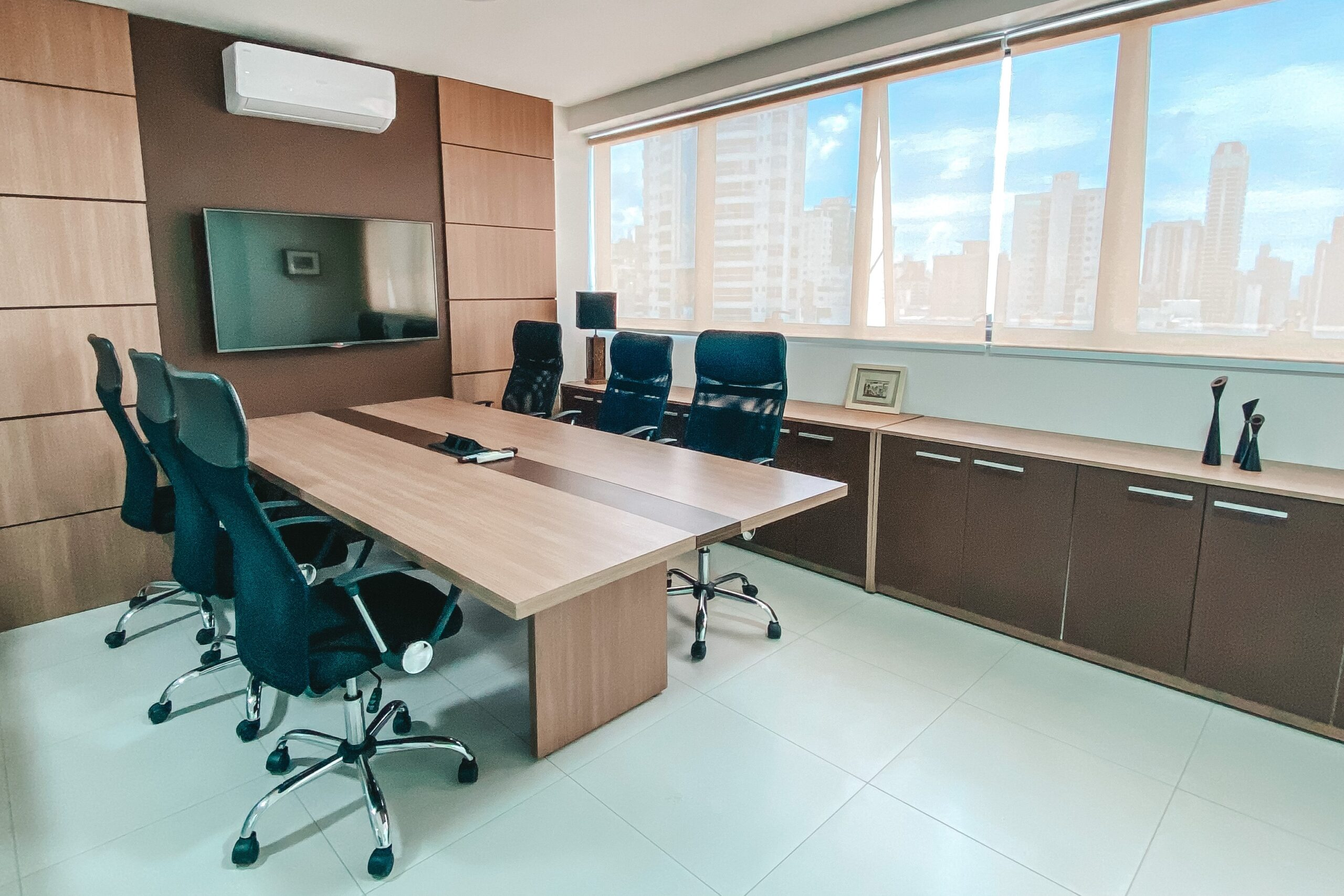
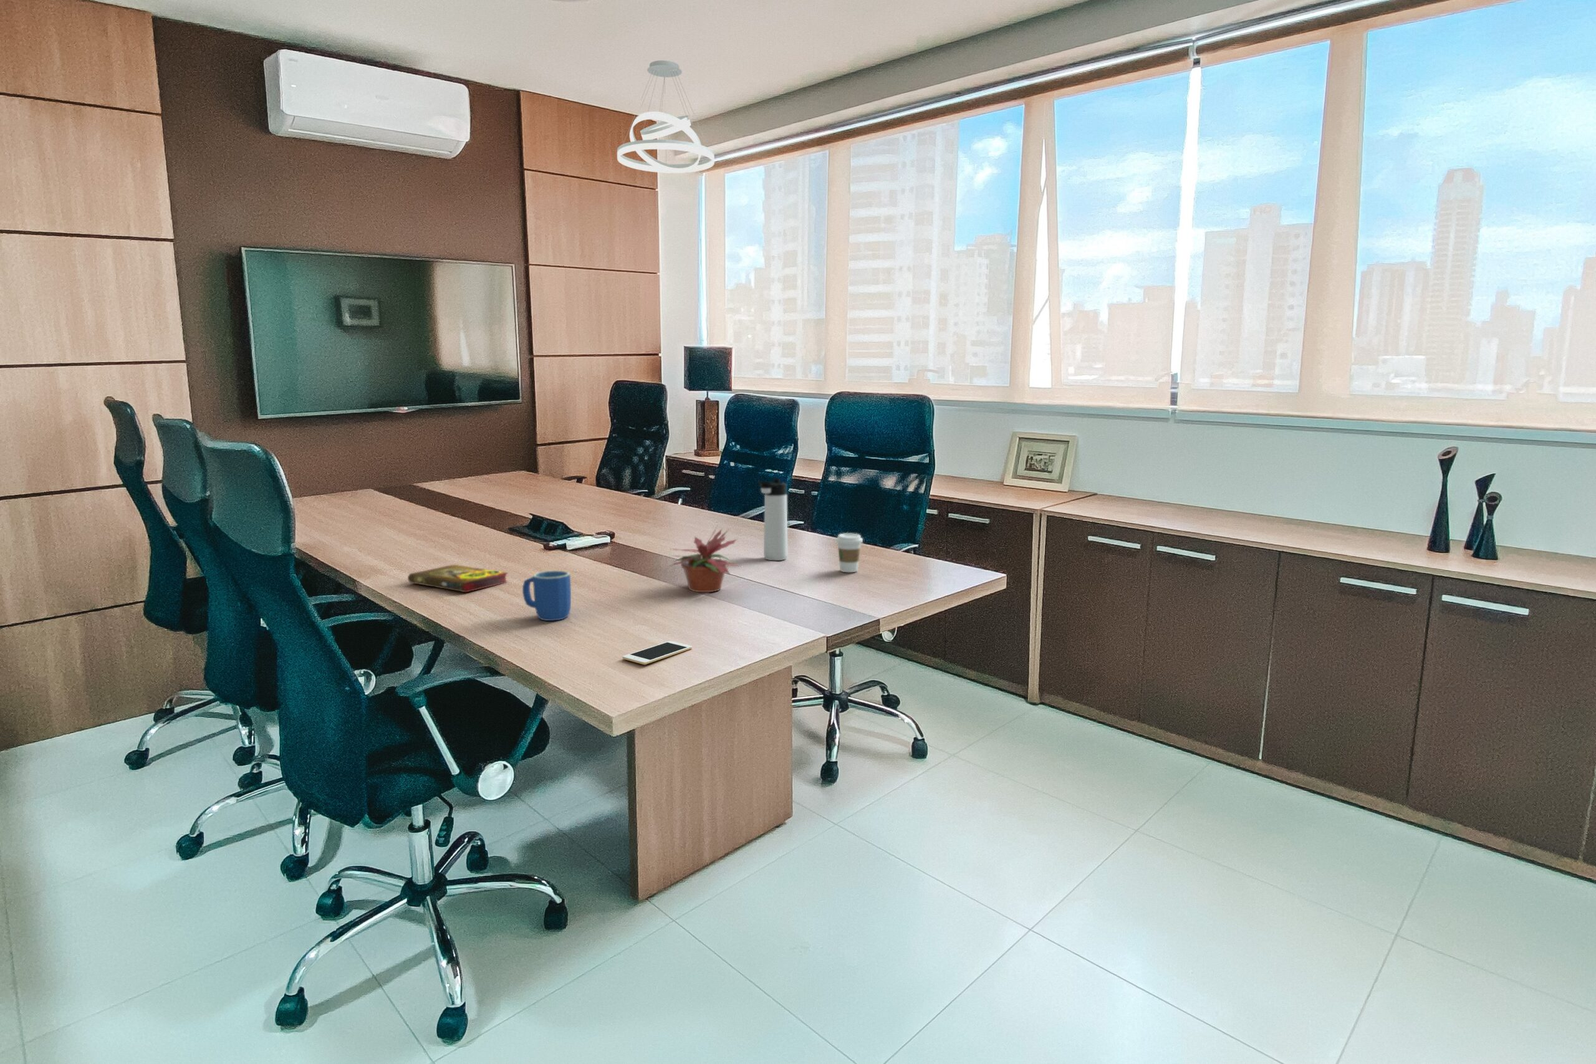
+ potted plant [666,521,741,593]
+ book [407,564,508,593]
+ coffee cup [835,532,863,572]
+ thermos bottle [758,479,788,560]
+ pendant light [616,59,715,173]
+ cell phone [622,640,692,665]
+ mug [521,570,571,621]
